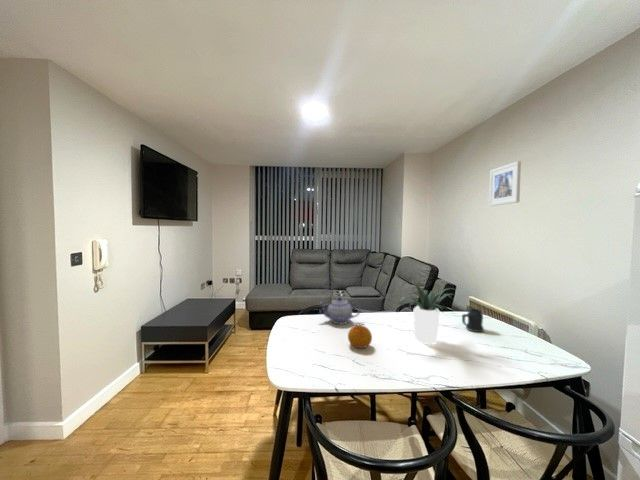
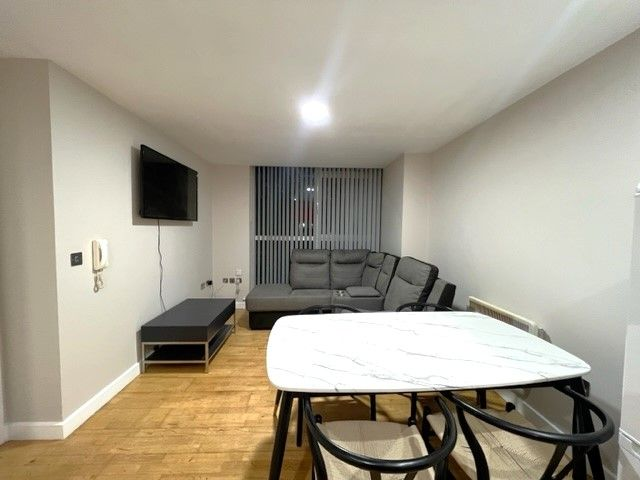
- teapot [318,296,361,325]
- potted plant [396,280,460,345]
- fruit [347,324,373,349]
- mug [461,308,485,333]
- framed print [488,160,522,207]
